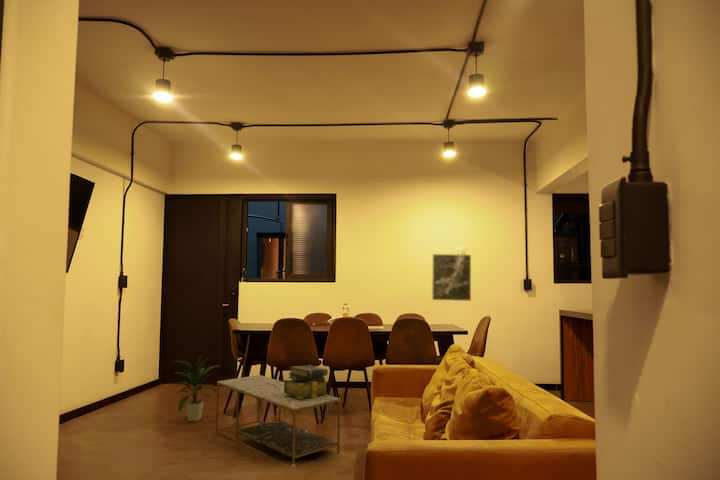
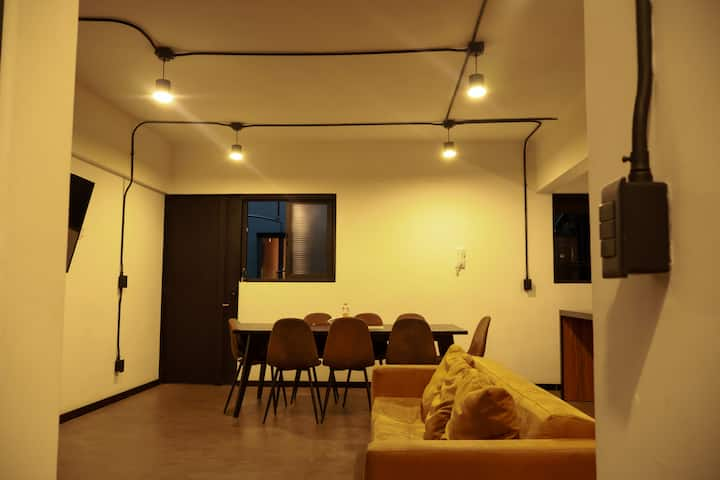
- stack of books [284,365,329,399]
- coffee table [215,374,341,465]
- indoor plant [174,356,221,422]
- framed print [431,253,472,302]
